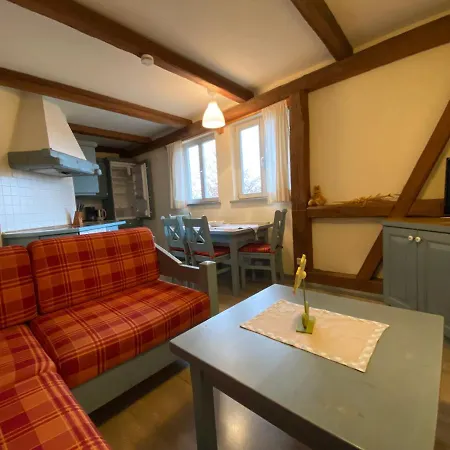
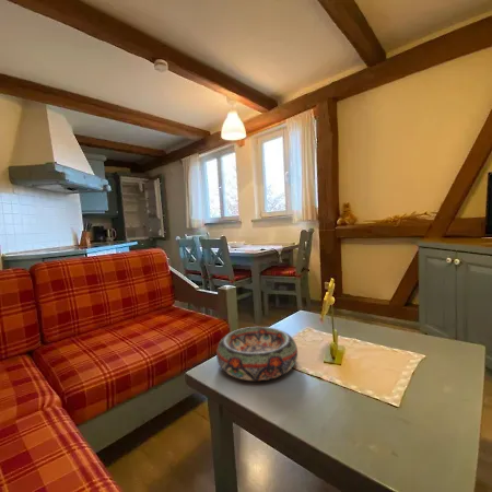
+ decorative bowl [215,326,298,382]
